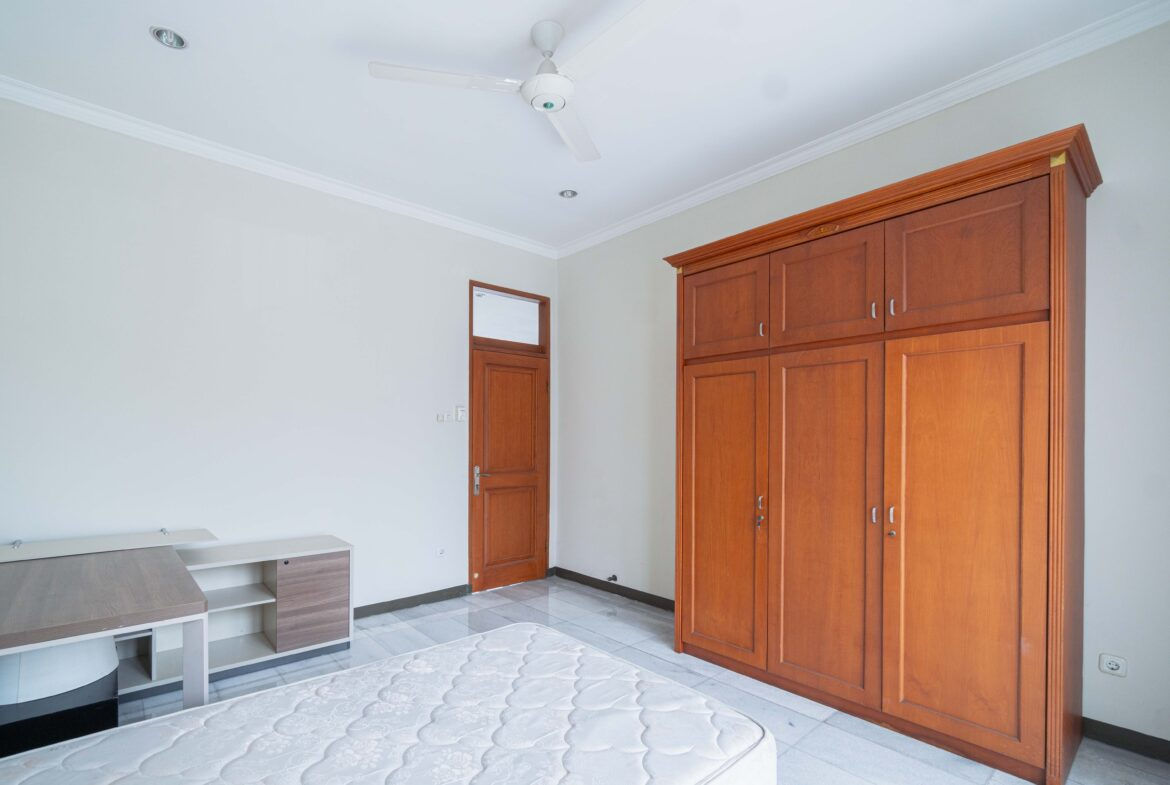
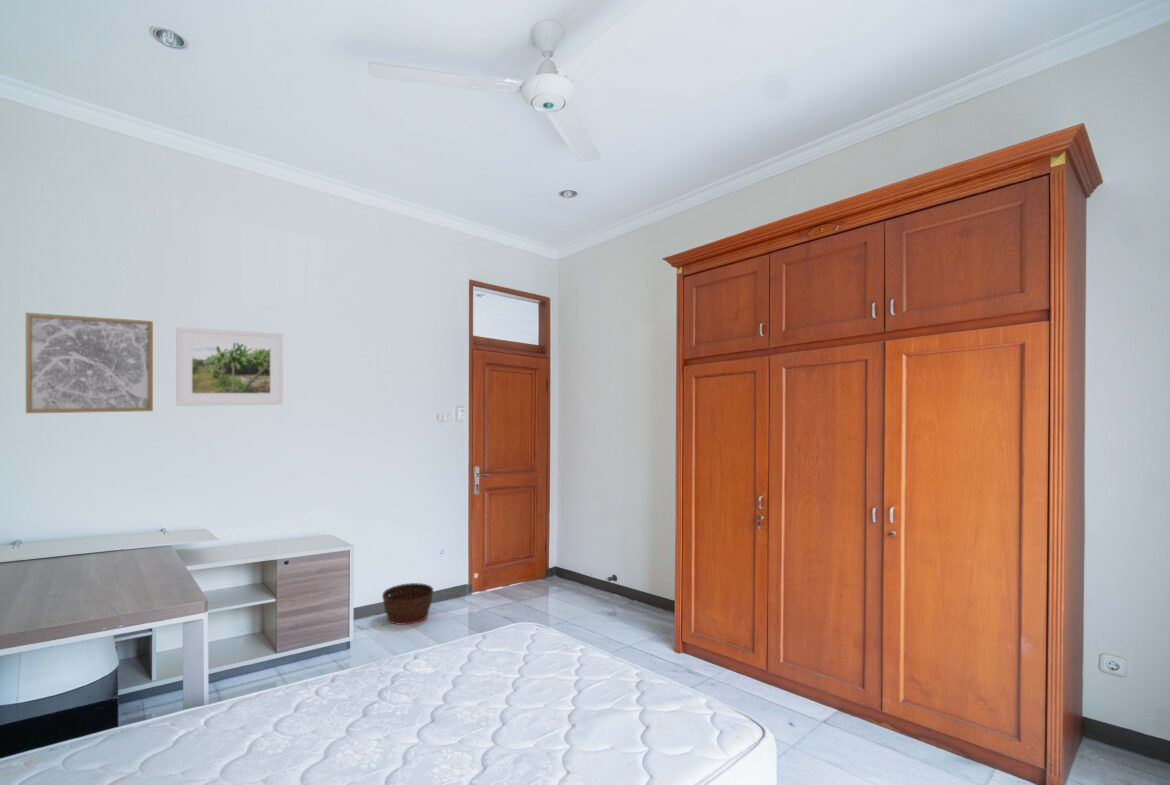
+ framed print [176,326,284,407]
+ basket [381,582,434,626]
+ wall art [25,312,154,414]
